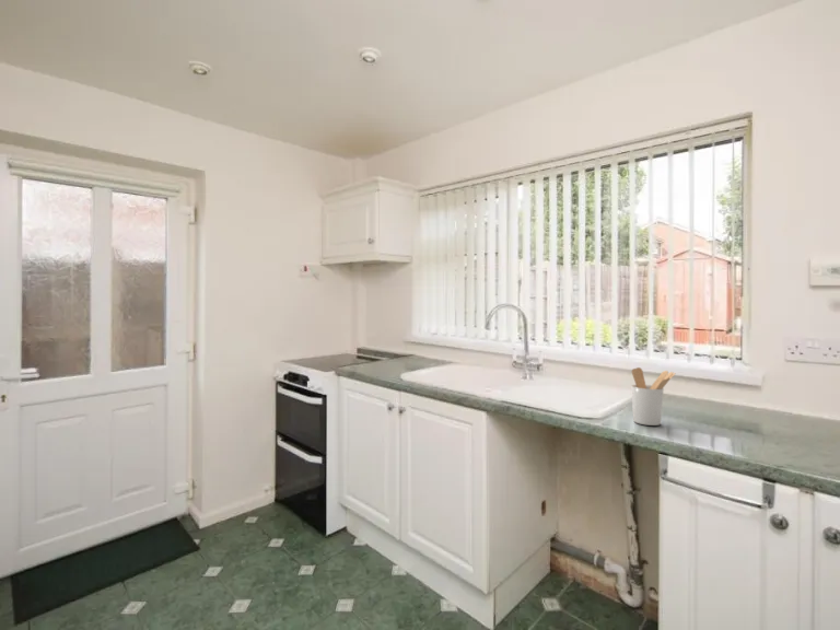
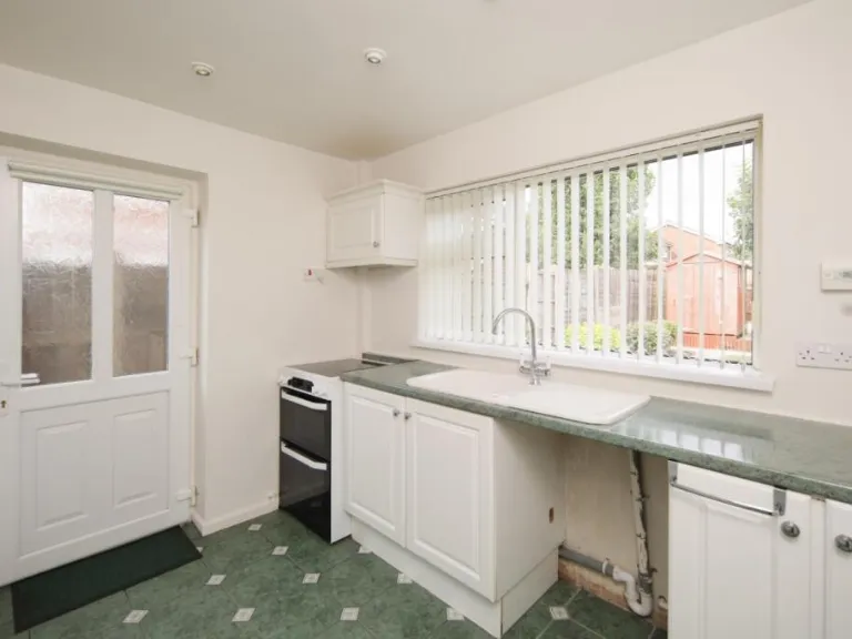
- utensil holder [630,366,677,427]
